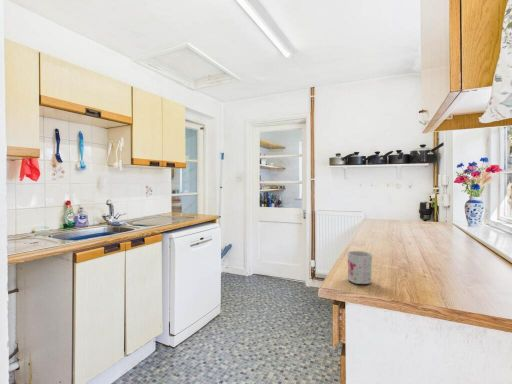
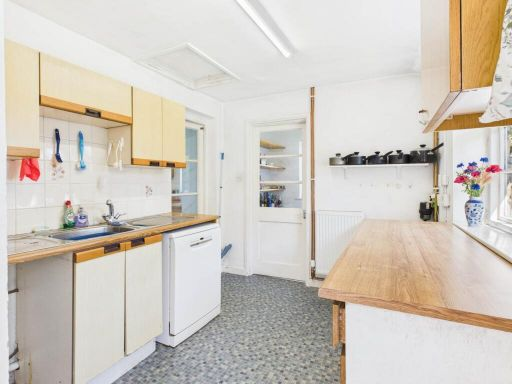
- mug [346,250,373,285]
